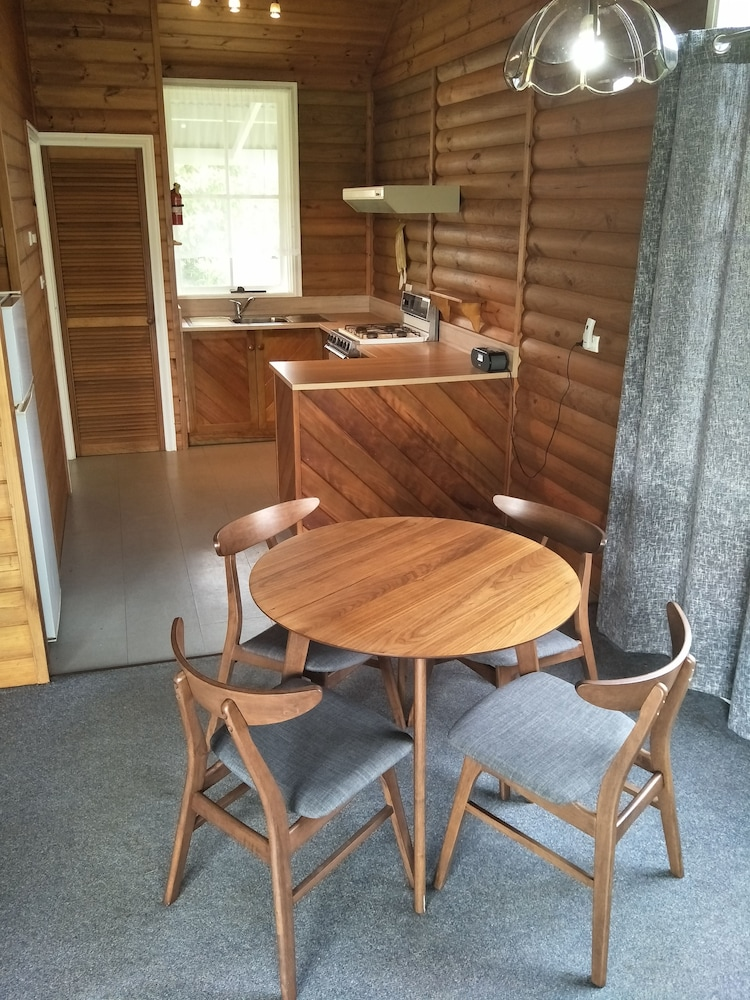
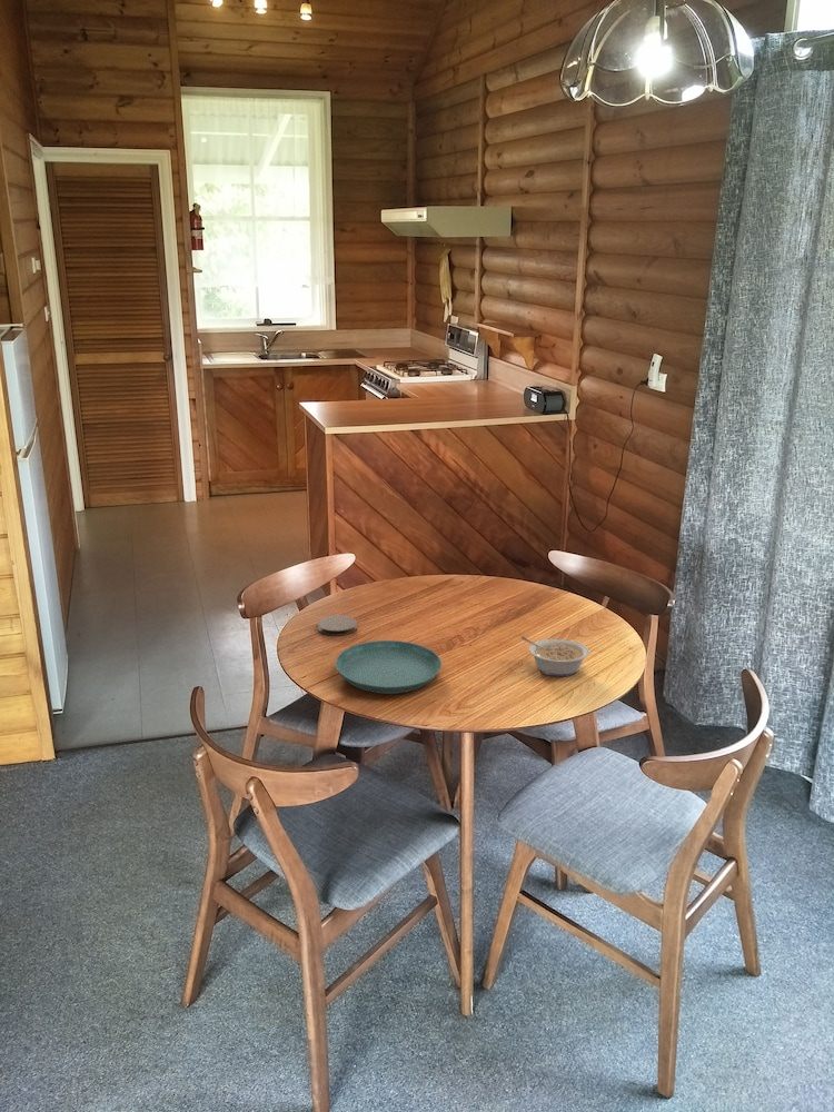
+ saucer [335,639,443,695]
+ coaster [317,614,358,637]
+ legume [520,636,590,677]
